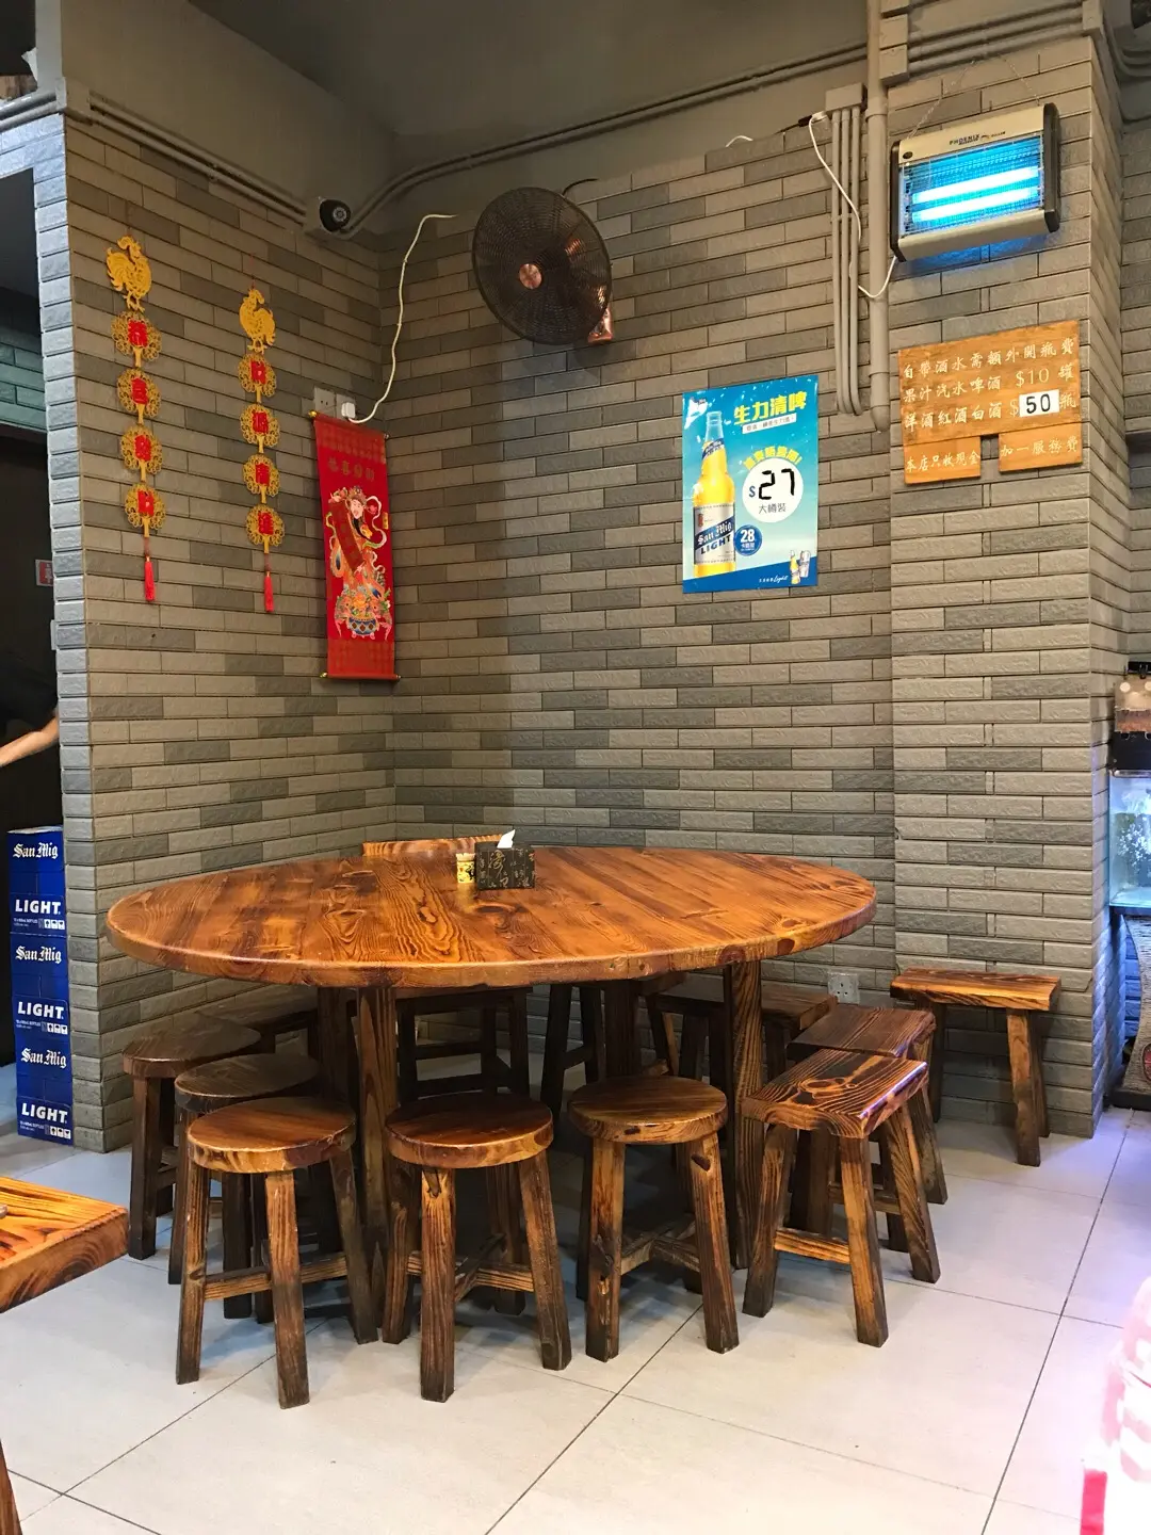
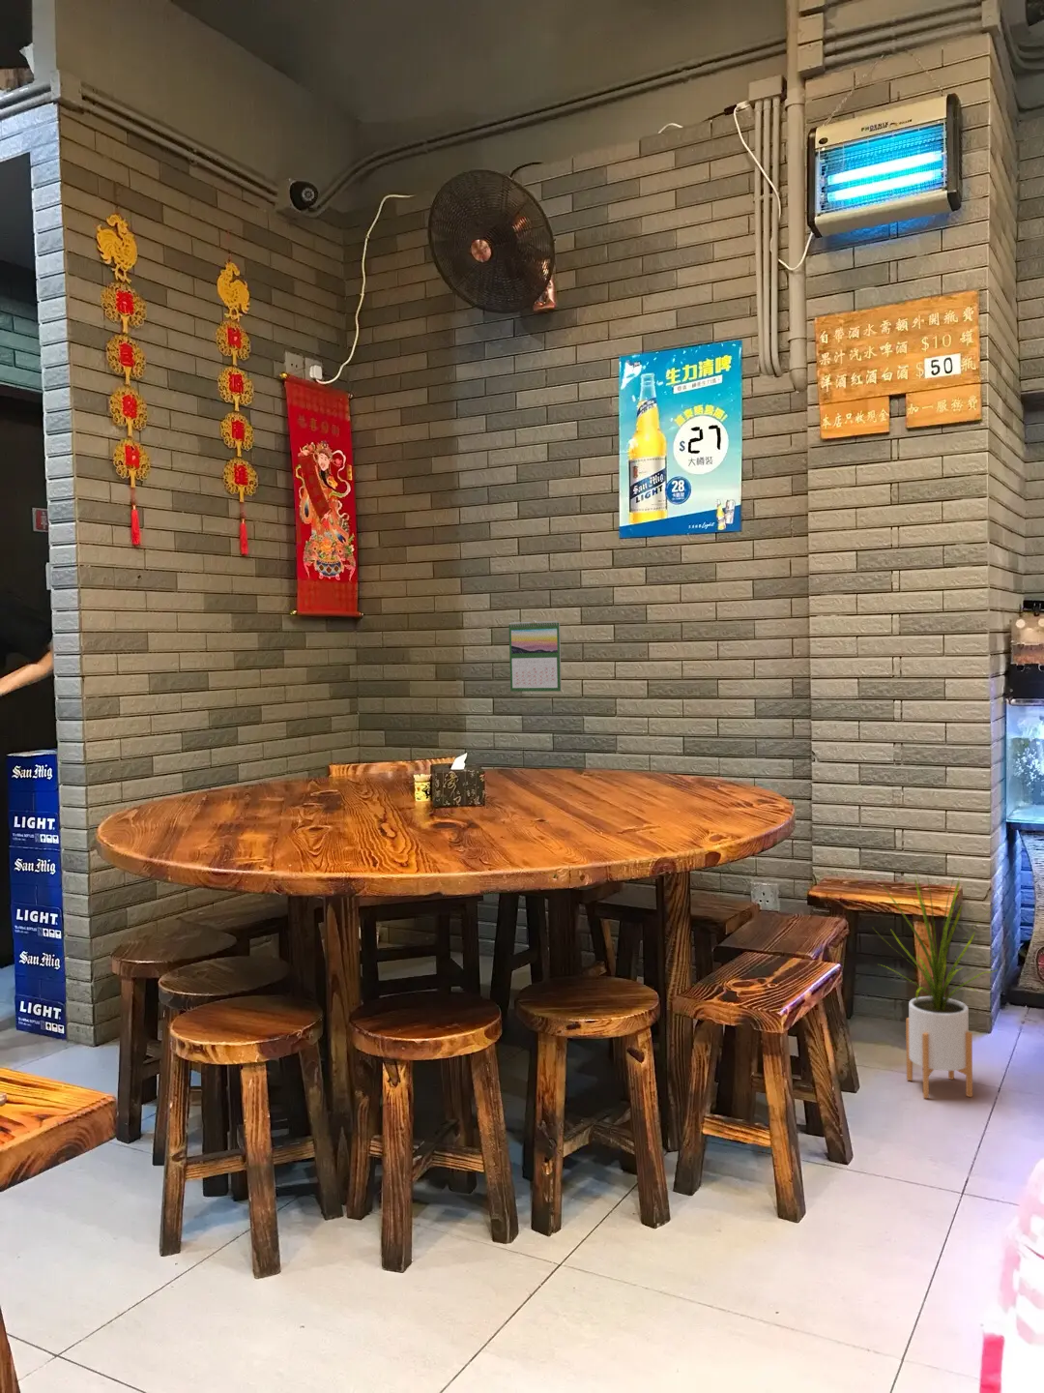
+ calendar [509,619,563,692]
+ house plant [871,864,1001,1099]
